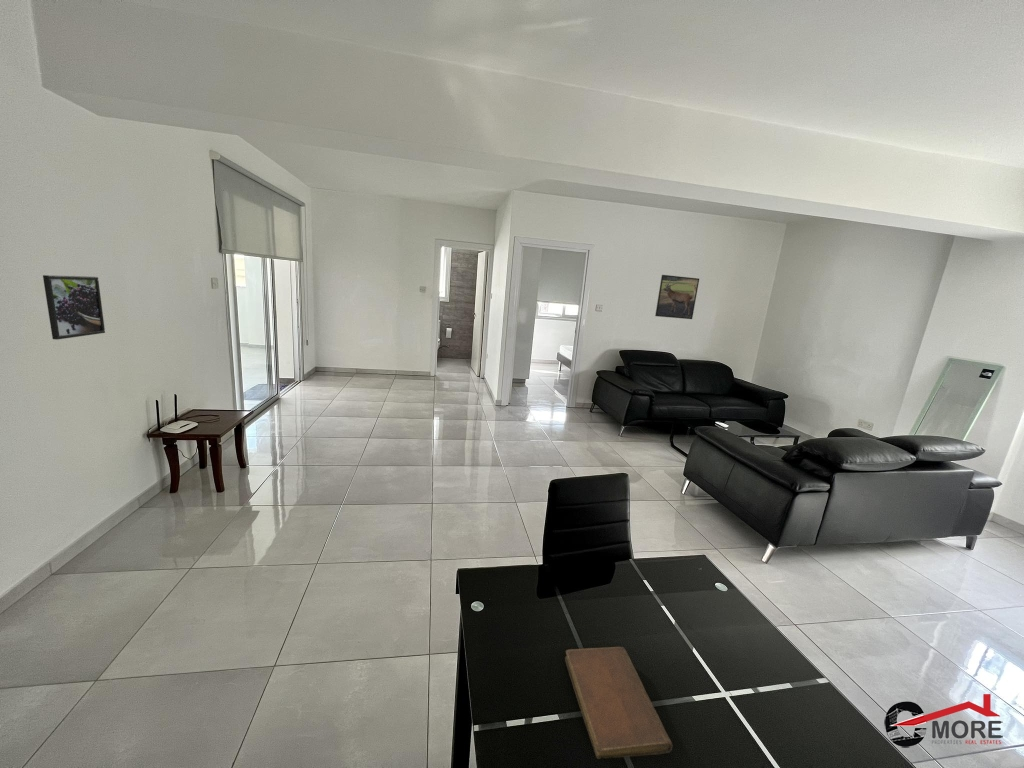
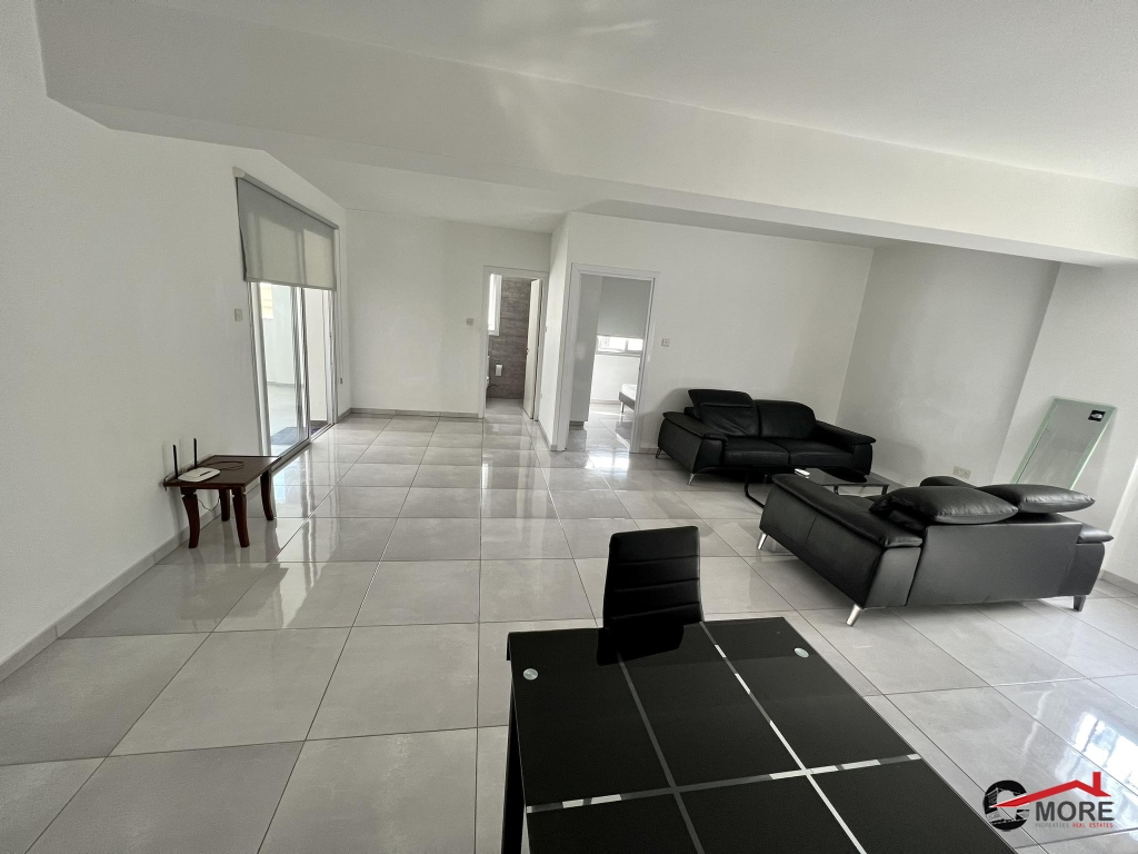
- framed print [654,274,700,320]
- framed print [42,274,106,341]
- notebook [564,646,673,760]
